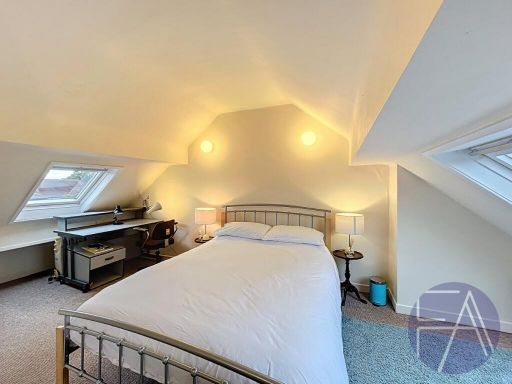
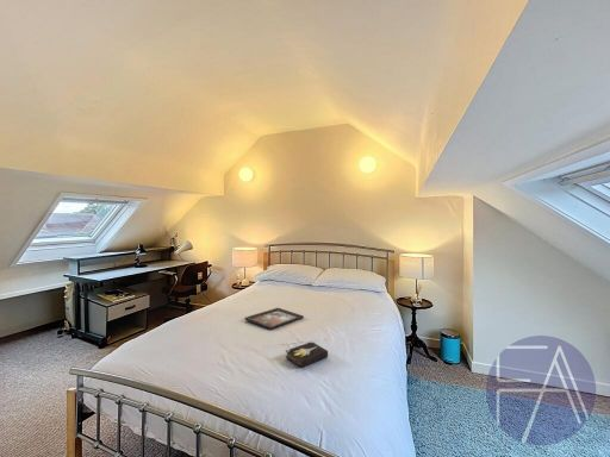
+ hardback book [285,340,329,369]
+ decorative tray [243,307,305,331]
